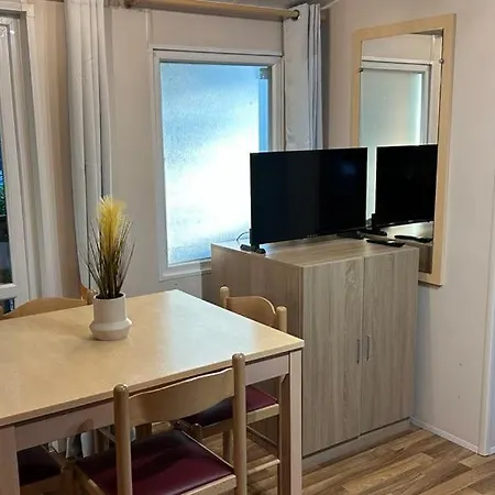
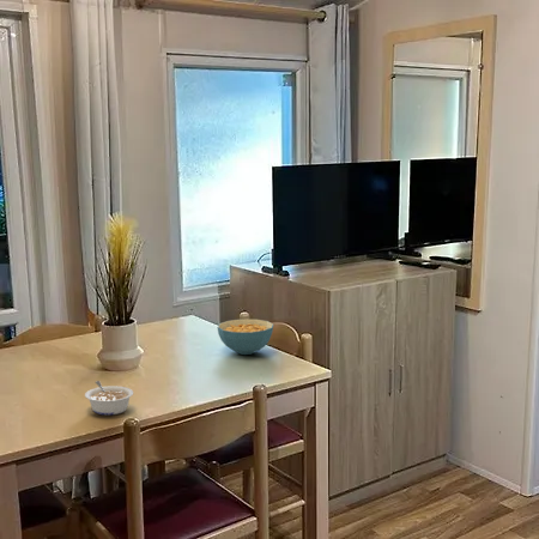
+ cereal bowl [217,319,274,356]
+ legume [84,380,134,416]
